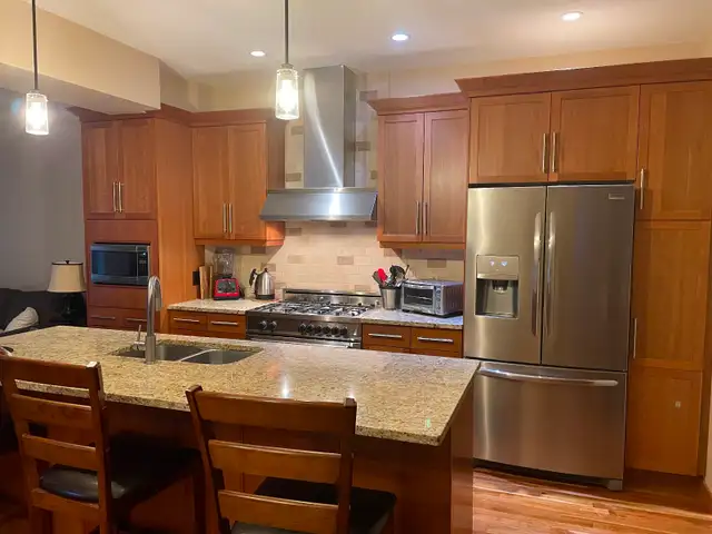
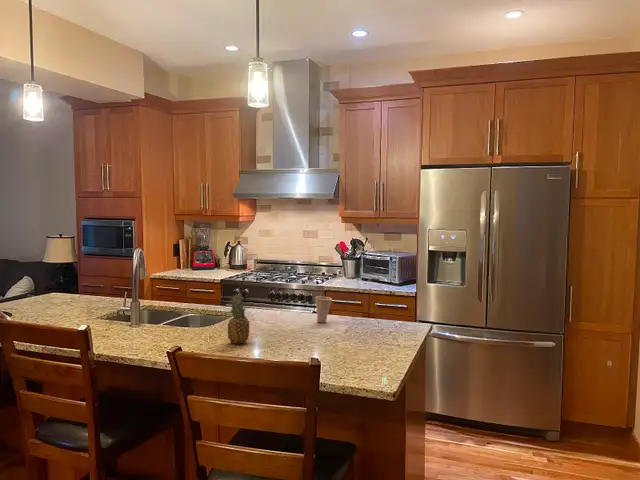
+ cup [314,295,333,324]
+ fruit [226,292,251,345]
